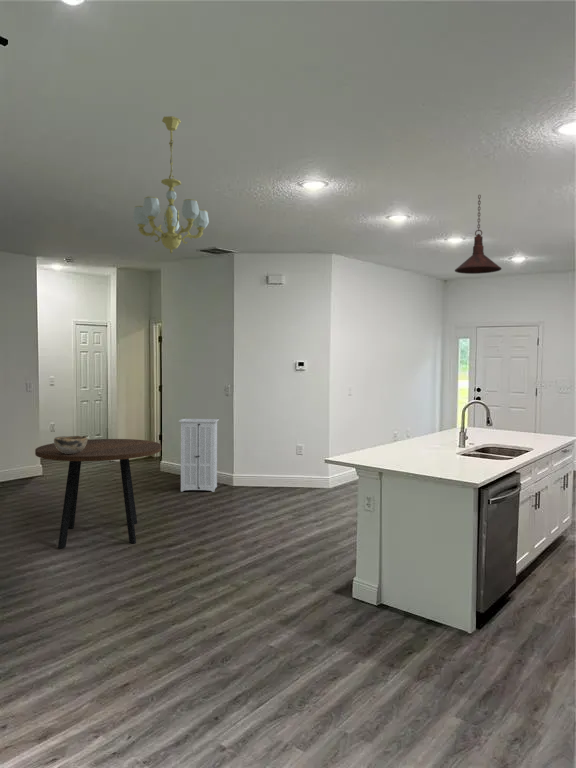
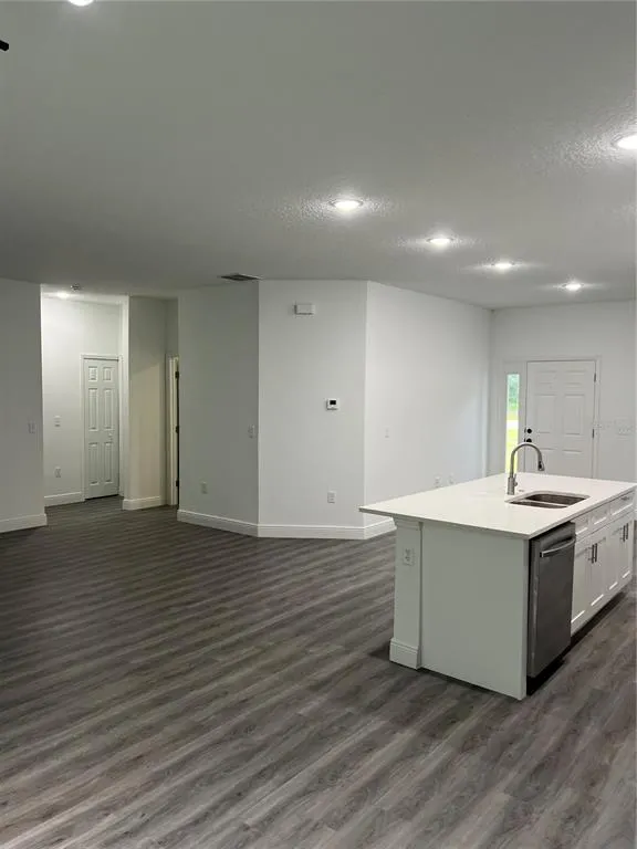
- storage cabinet [178,418,220,493]
- chandelier [132,115,210,254]
- decorative bowl [53,435,88,454]
- pendant light [454,194,503,275]
- dining table [34,438,162,549]
